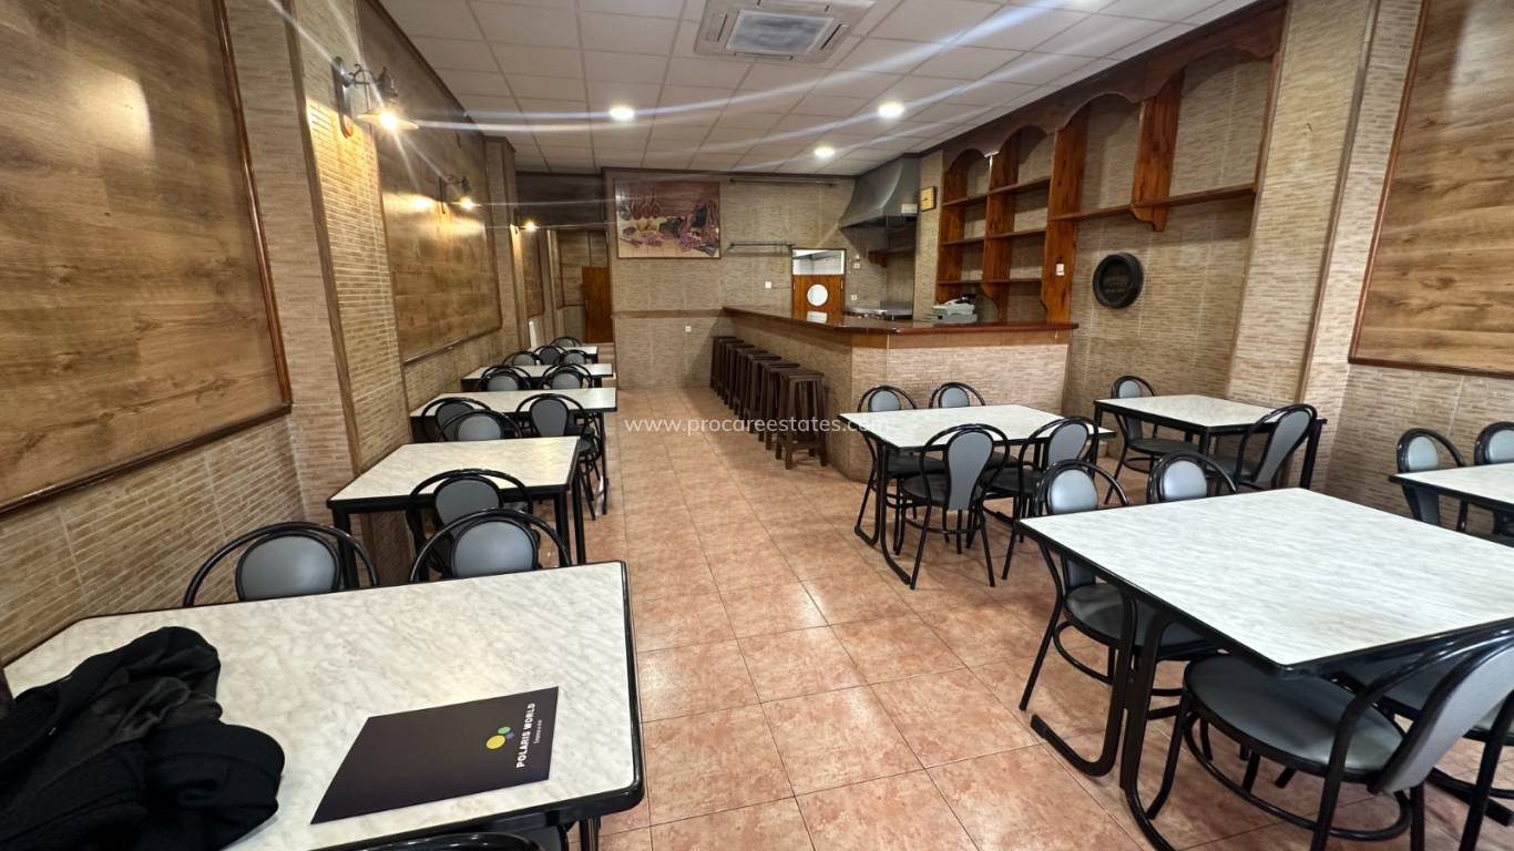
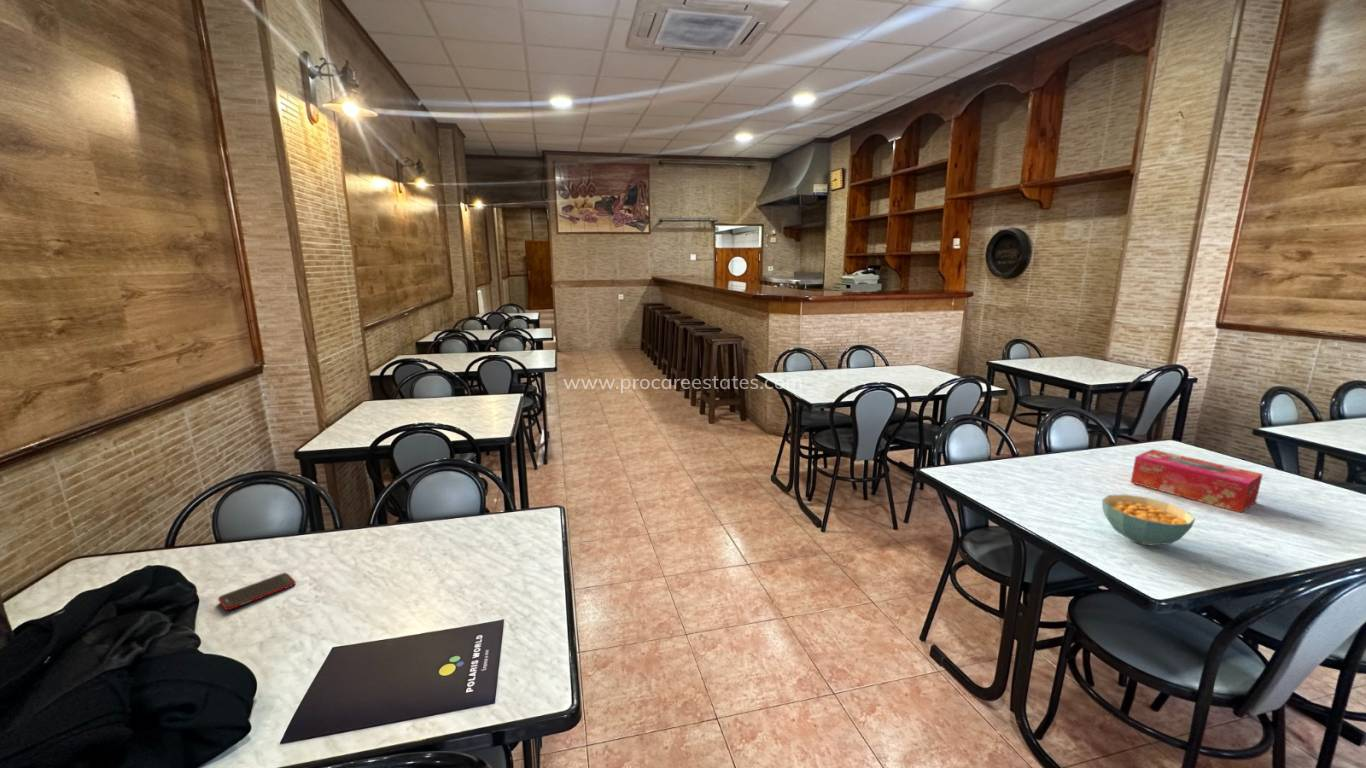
+ tissue box [1130,448,1264,514]
+ cereal bowl [1101,493,1196,547]
+ cell phone [217,572,297,611]
